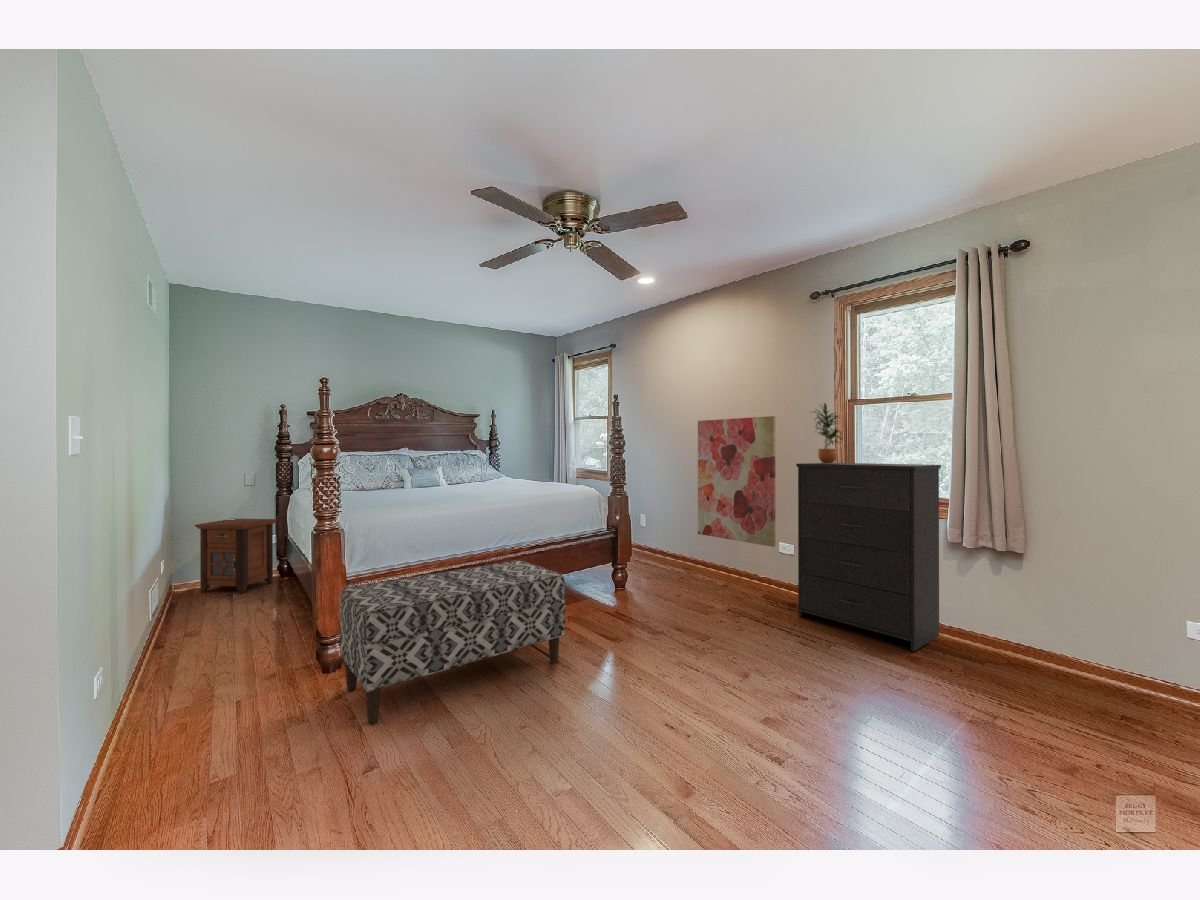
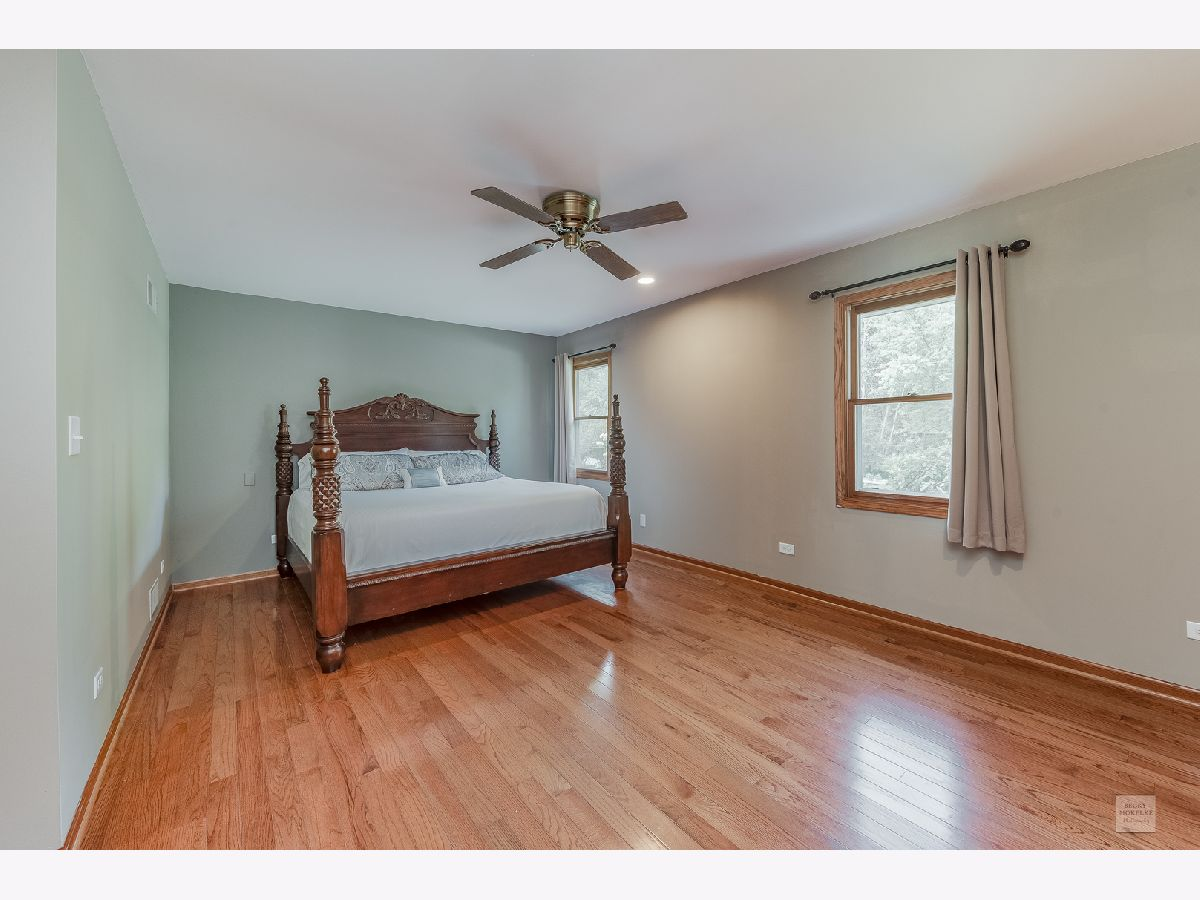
- bench [338,559,566,725]
- dresser [795,462,942,652]
- wall art [697,415,777,548]
- nightstand [194,518,279,594]
- potted plant [808,402,844,464]
